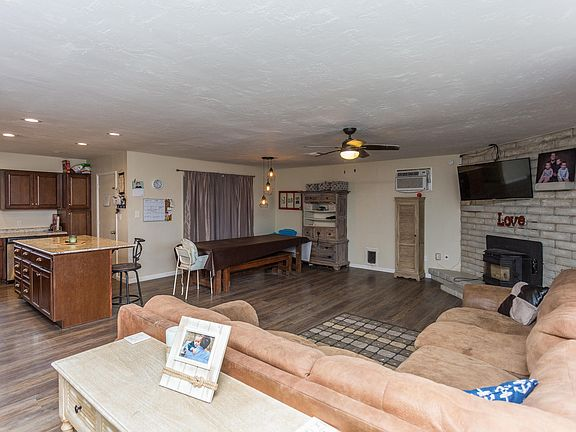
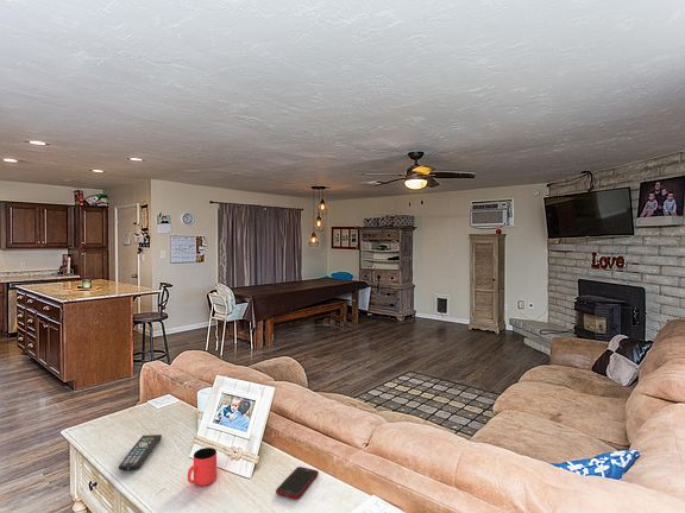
+ remote control [118,433,163,471]
+ cup [187,446,218,487]
+ cell phone [275,466,320,500]
